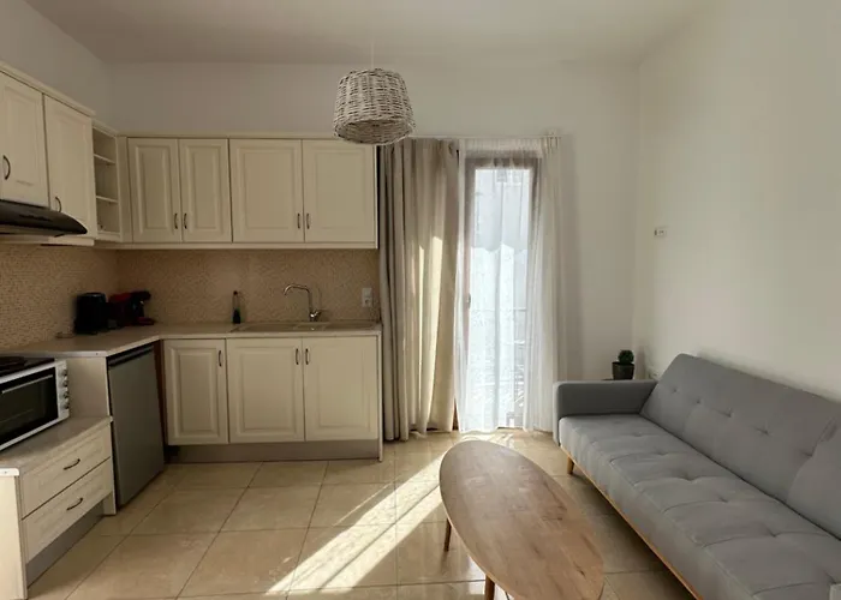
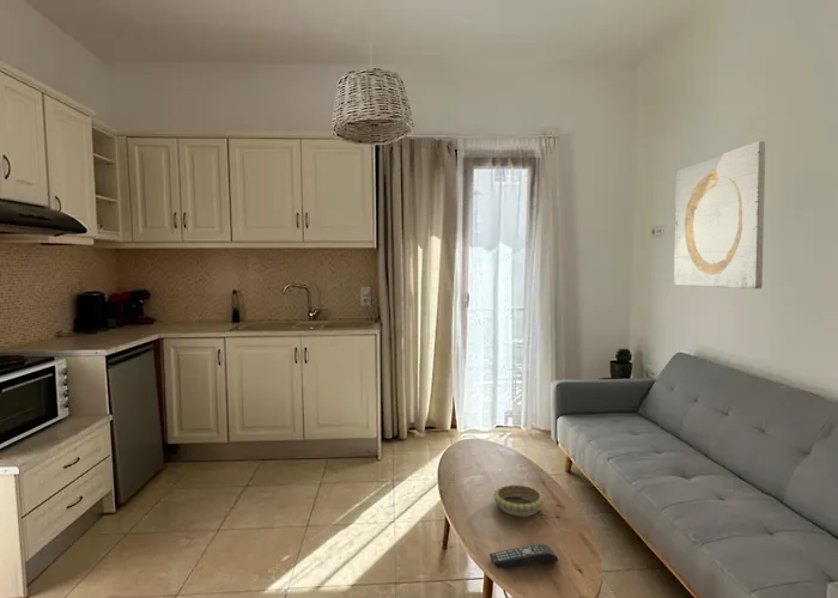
+ decorative bowl [492,483,546,517]
+ remote control [488,543,559,569]
+ wall art [673,140,766,289]
